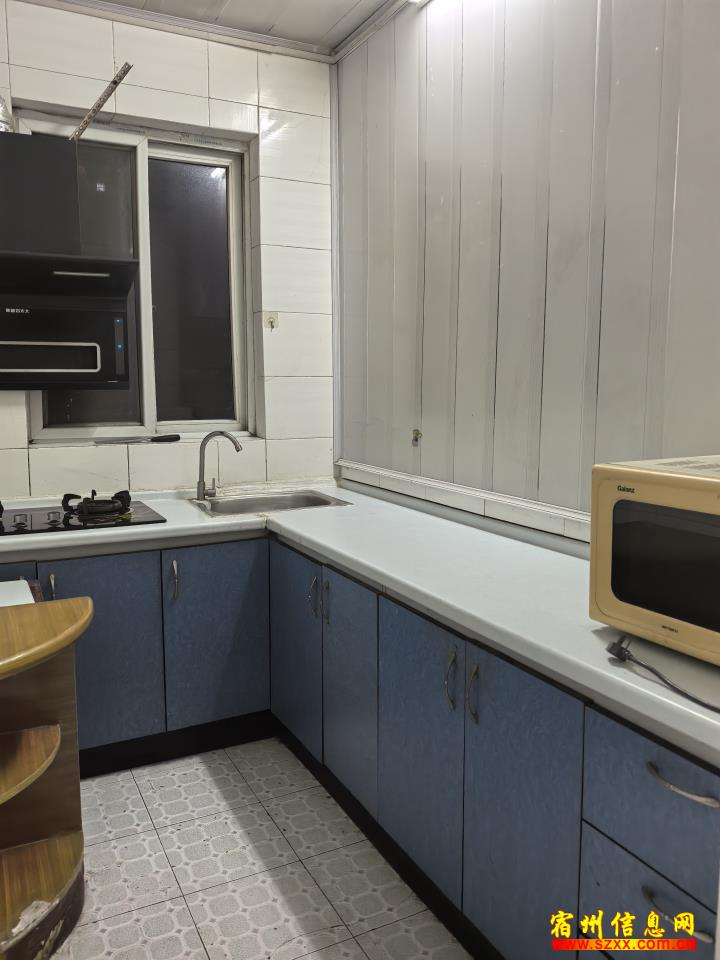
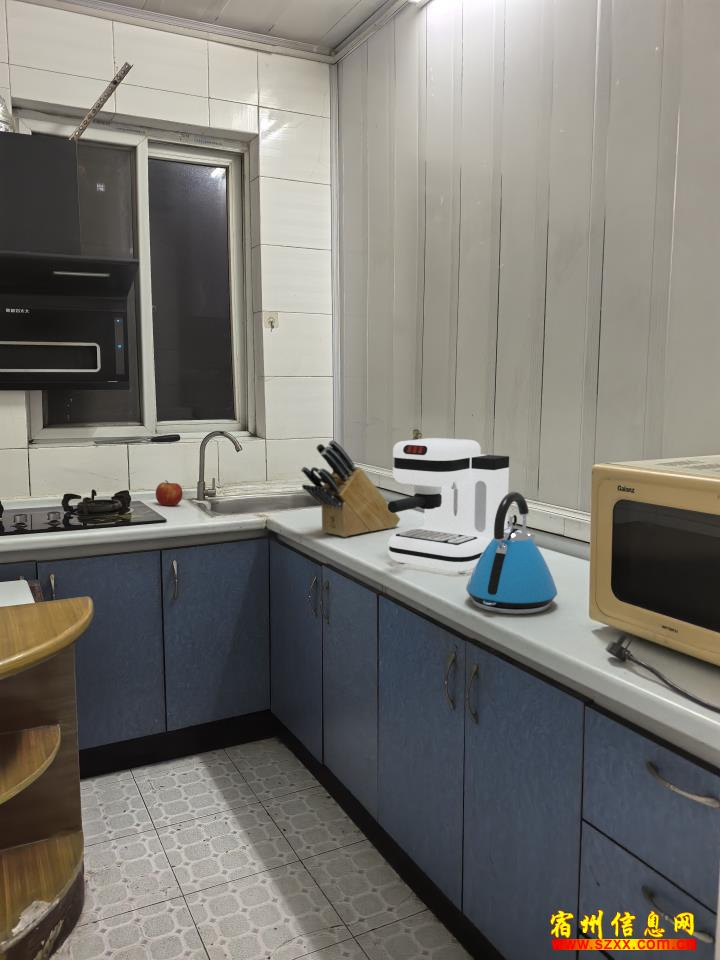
+ apple [155,479,184,507]
+ coffee maker [387,437,510,574]
+ knife block [300,439,401,538]
+ kettle [465,491,558,615]
